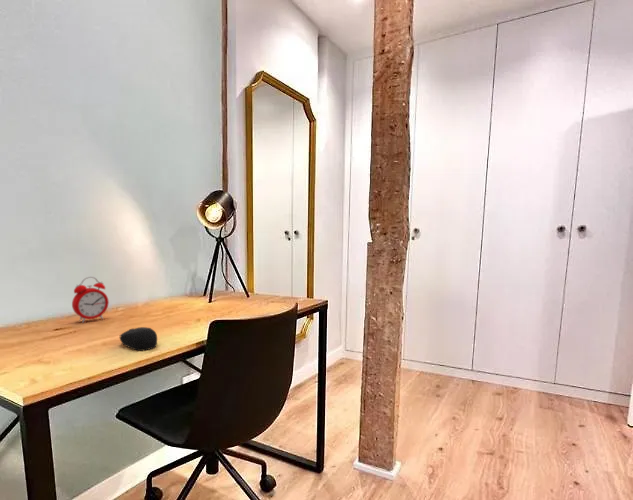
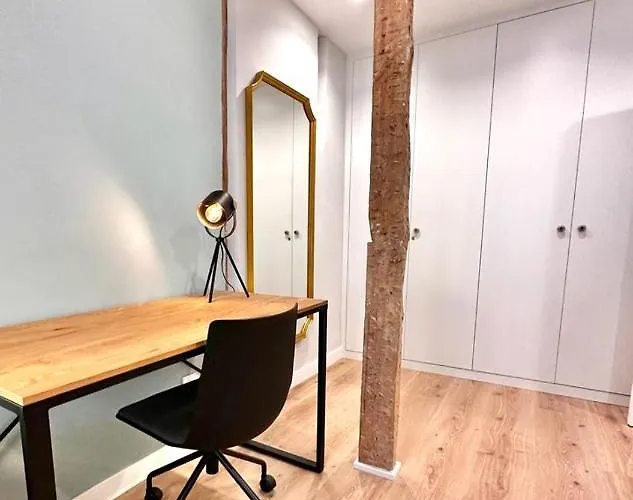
- alarm clock [71,276,110,324]
- computer mouse [119,326,158,352]
